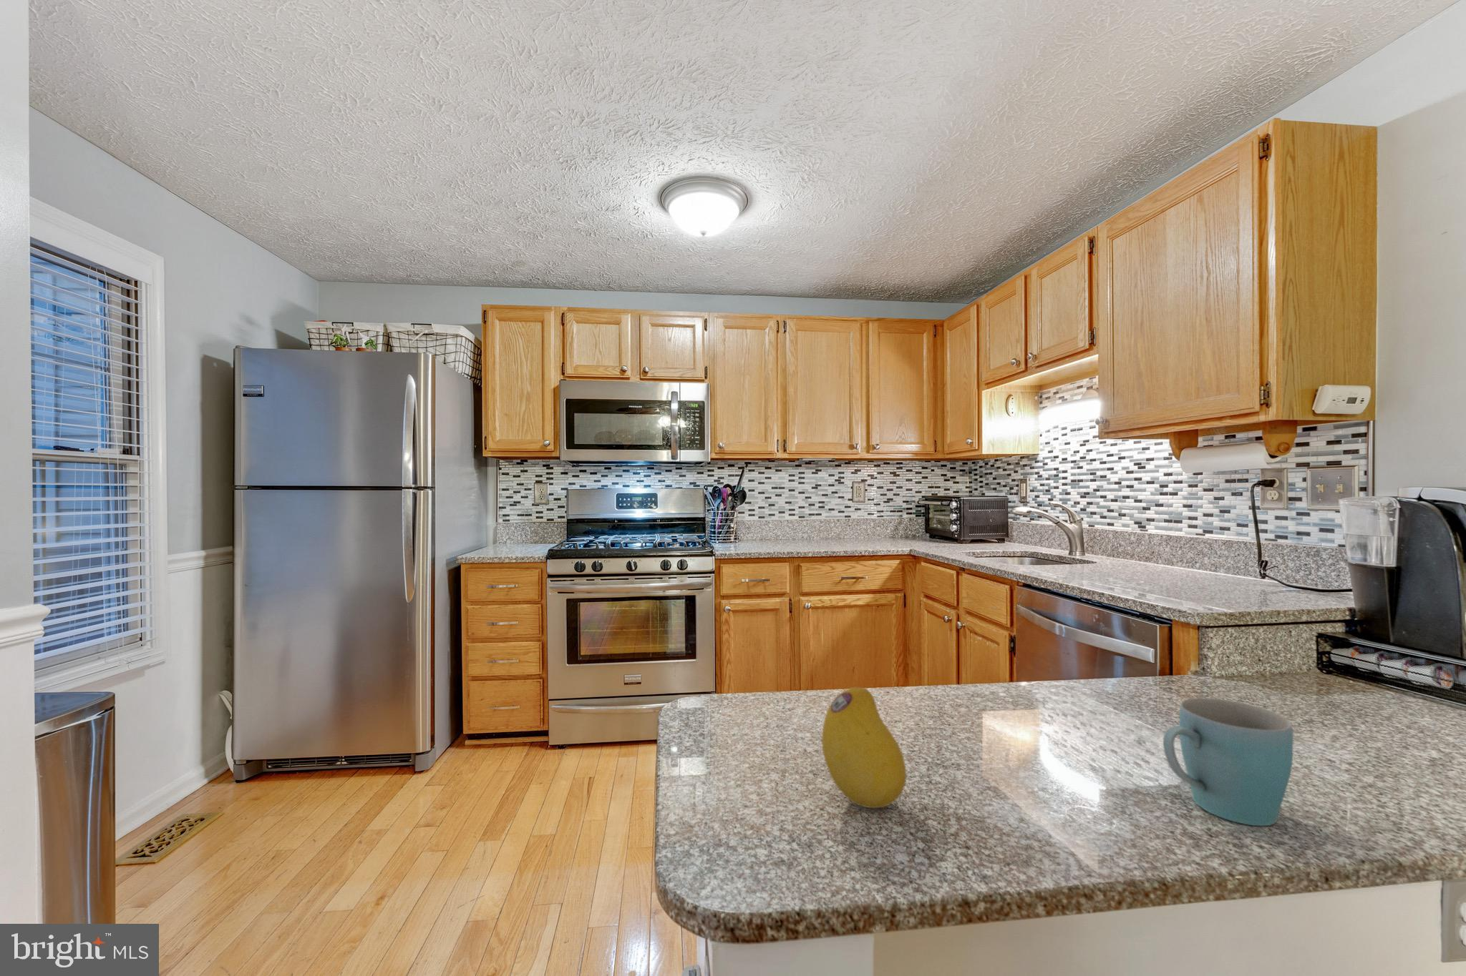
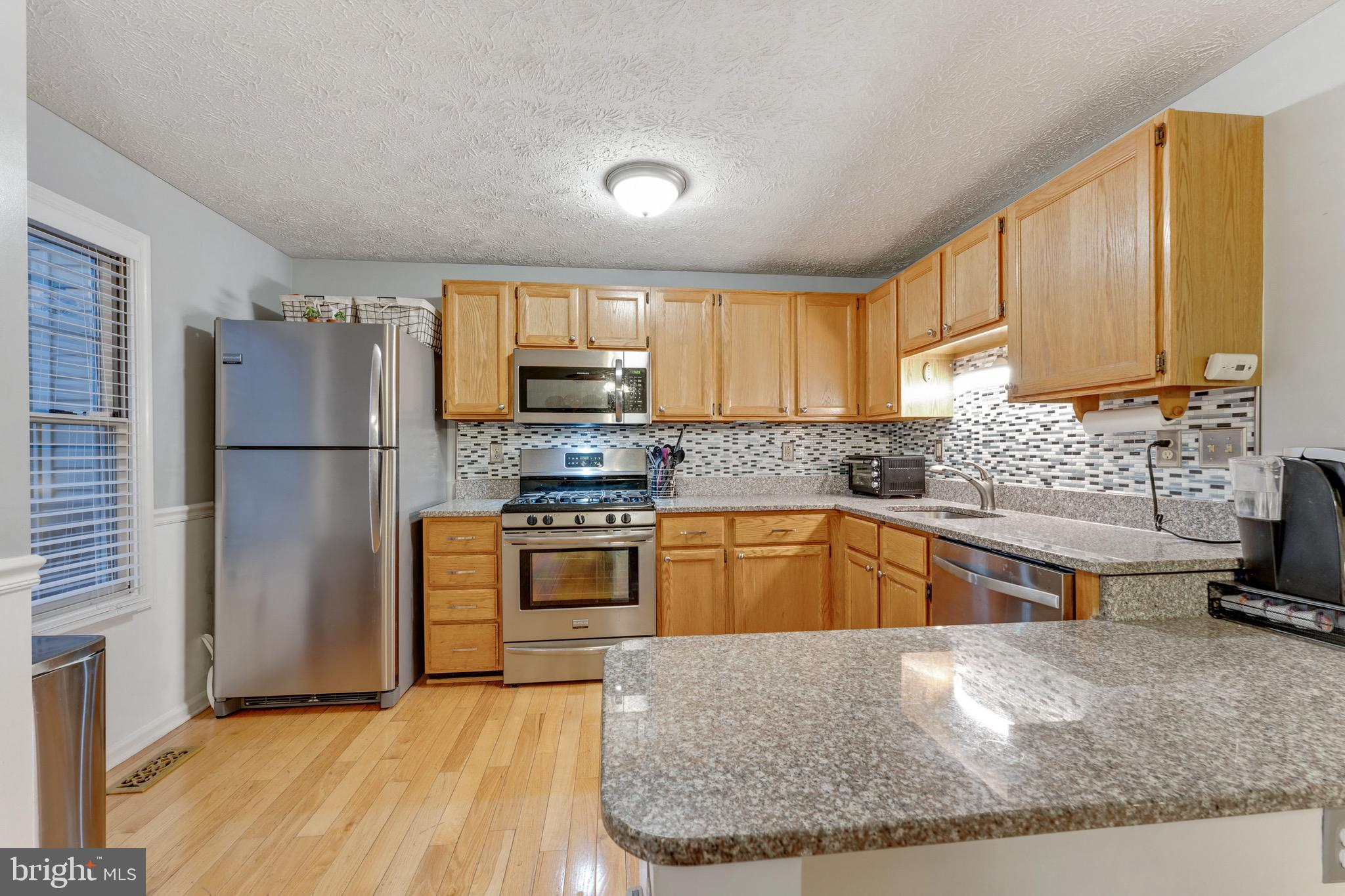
- mug [1163,697,1294,827]
- fruit [821,686,907,808]
